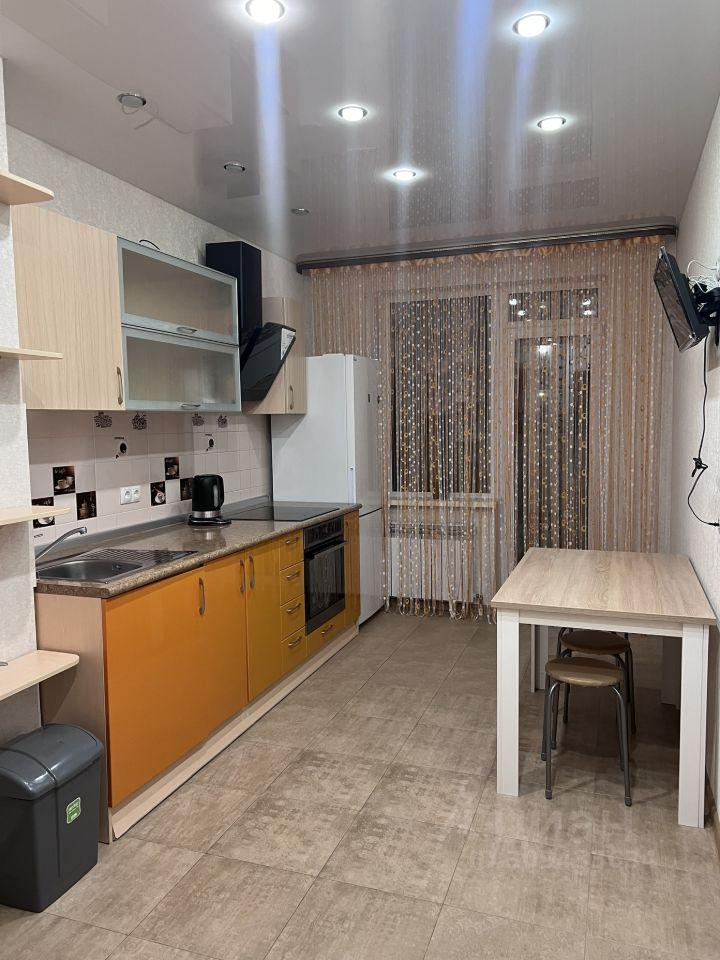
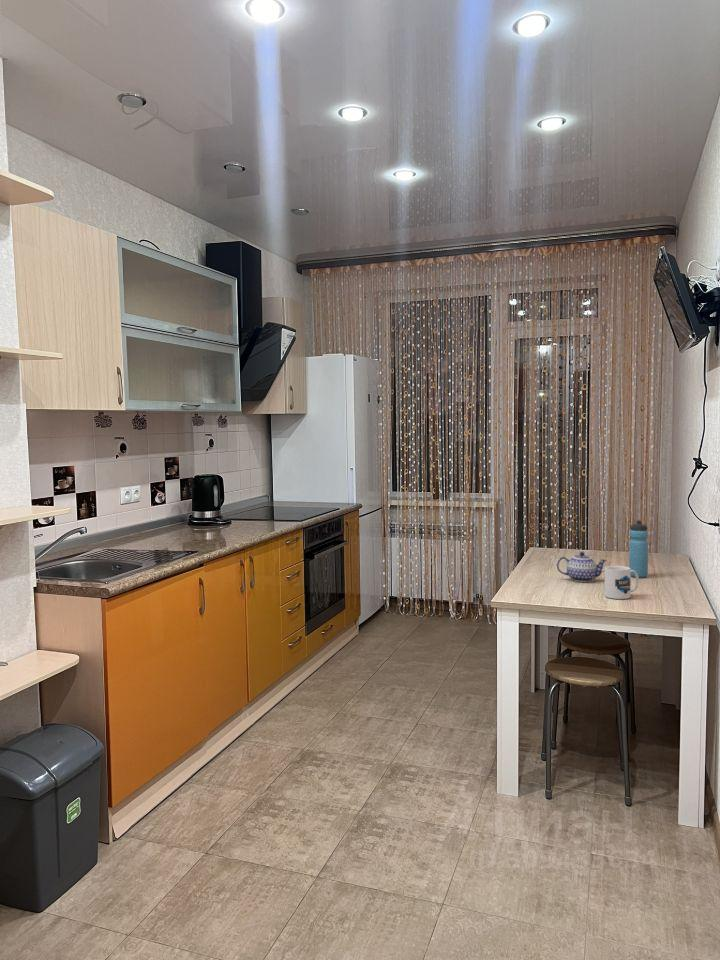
+ water bottle [628,519,649,579]
+ teapot [556,551,608,583]
+ mug [604,565,640,600]
